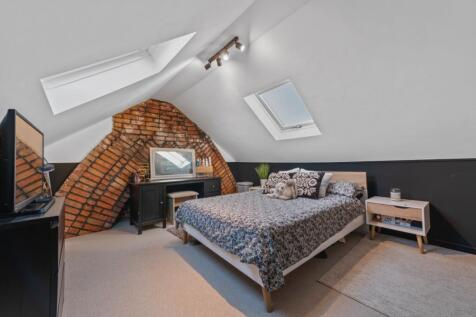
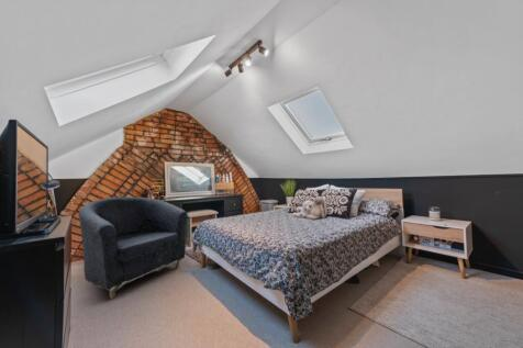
+ armchair [78,195,189,300]
